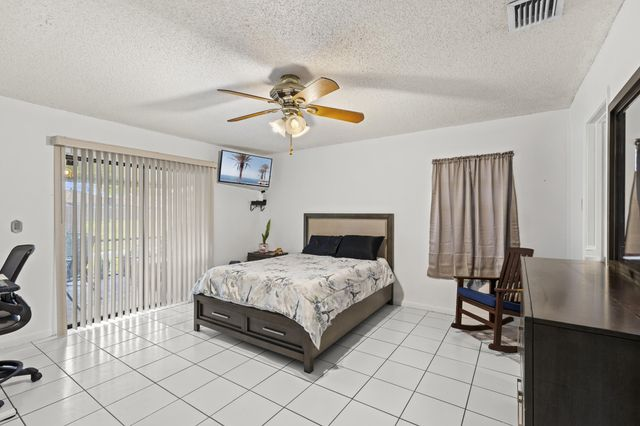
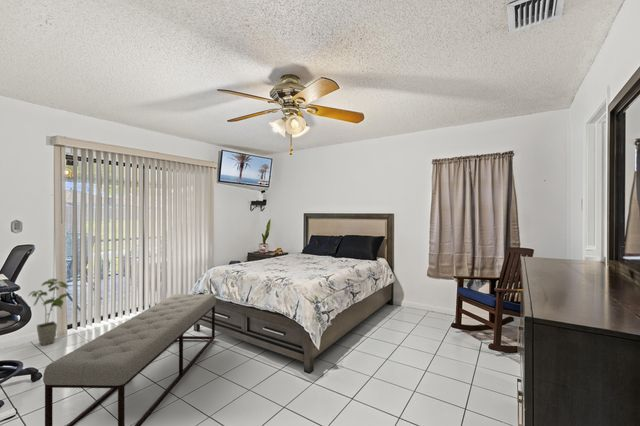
+ house plant [27,278,73,347]
+ bench [42,293,217,426]
